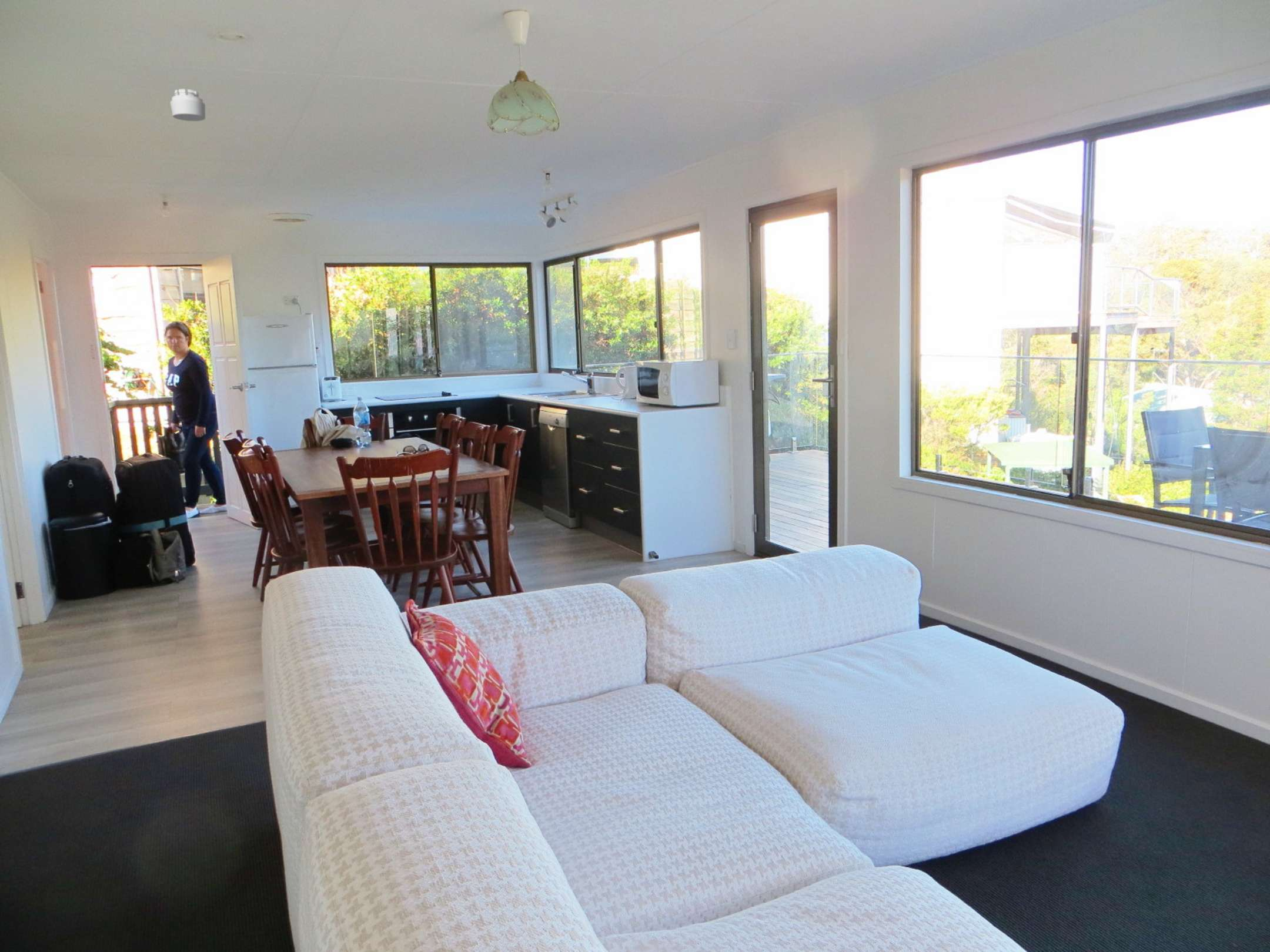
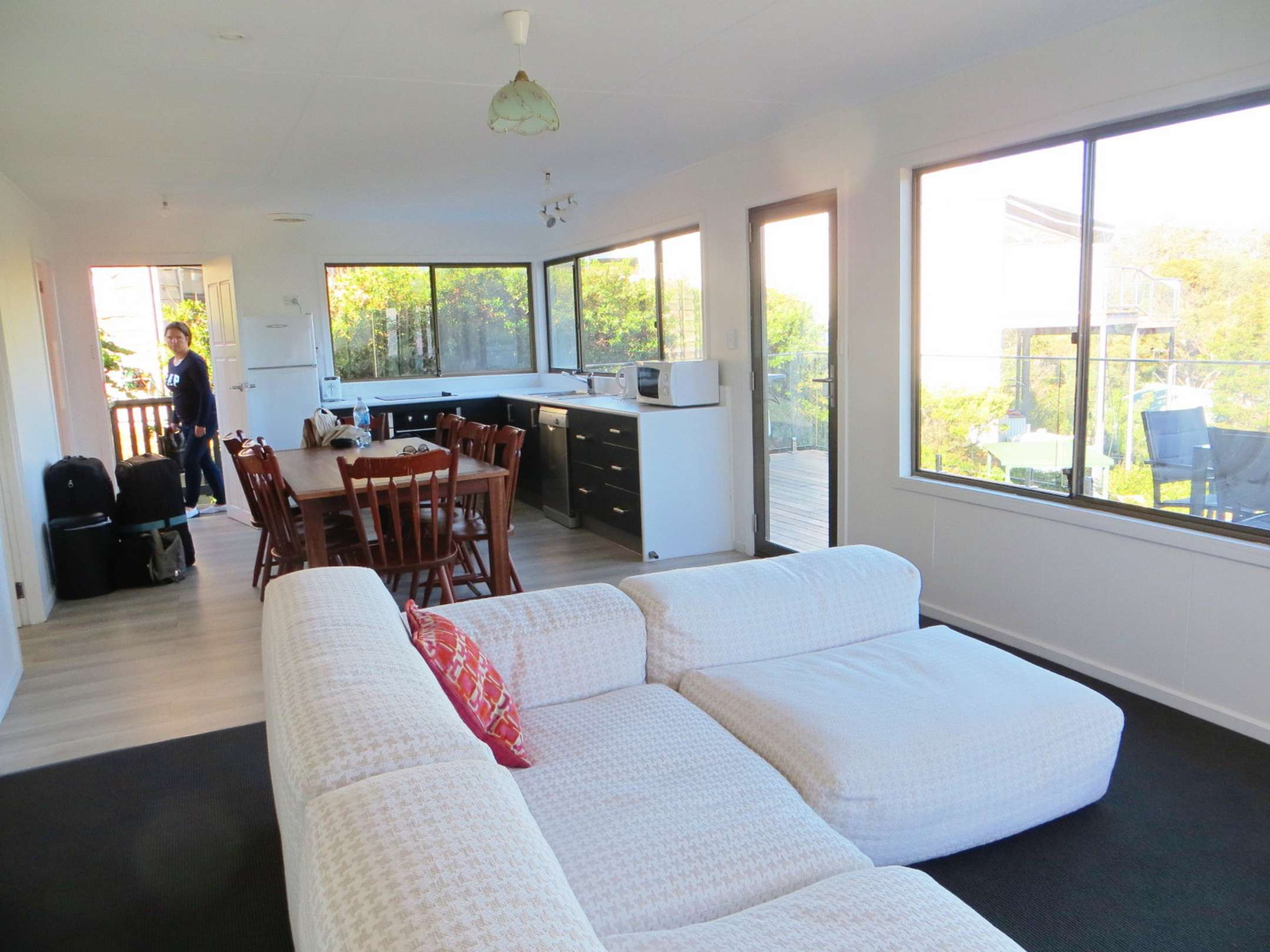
- smoke detector [169,89,206,122]
